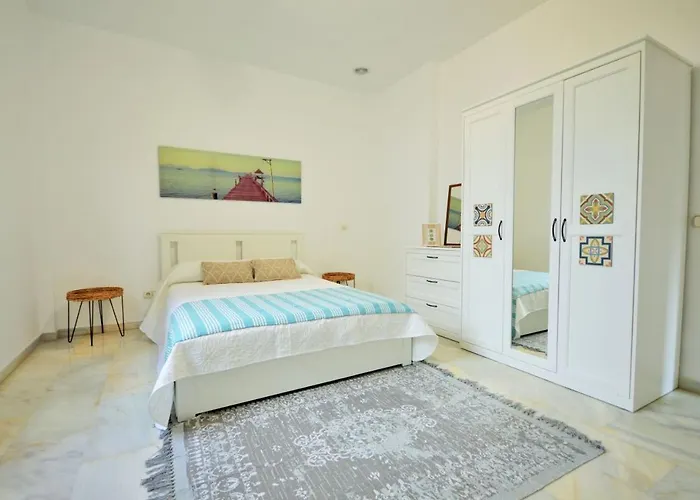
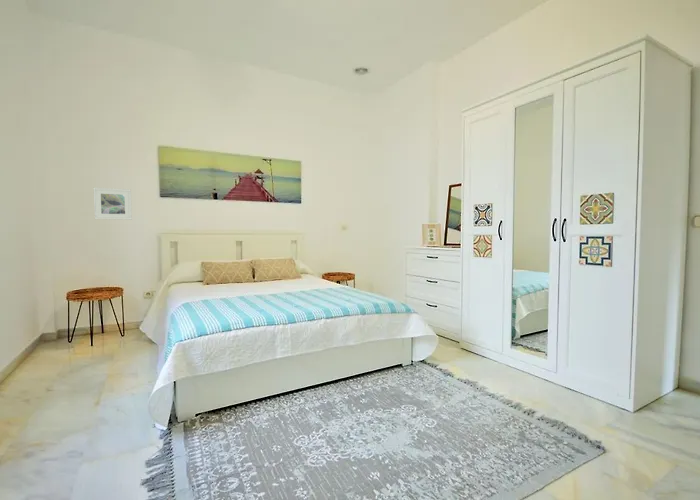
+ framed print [93,187,133,221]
